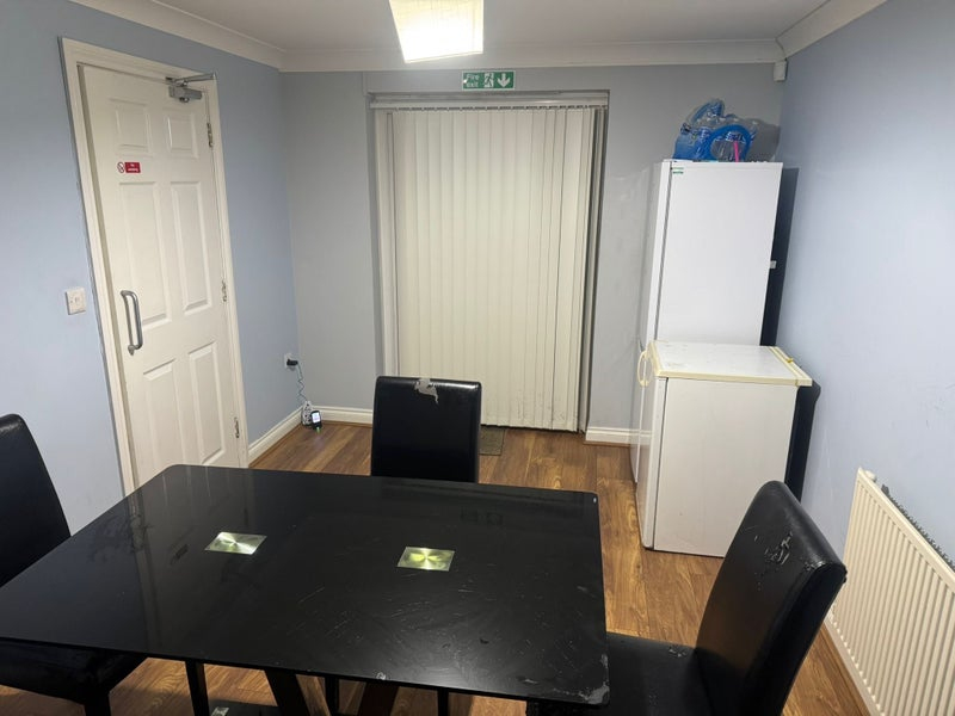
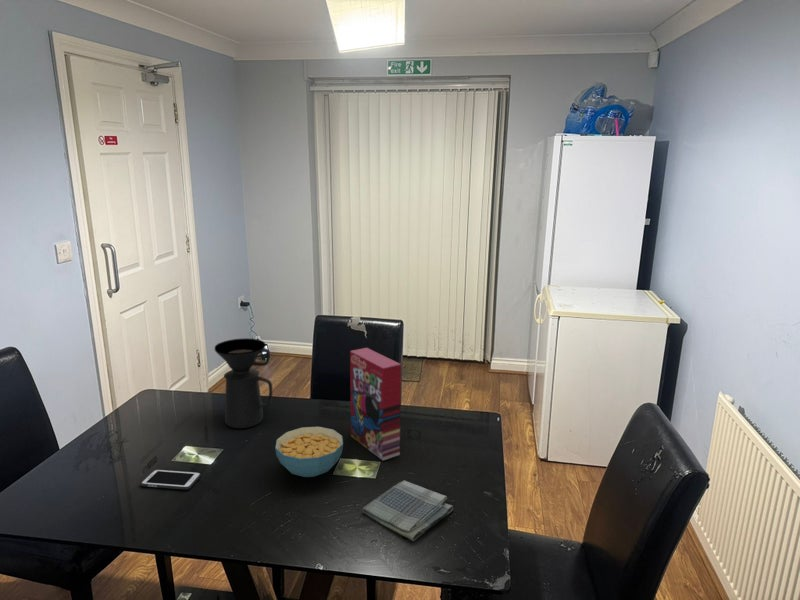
+ dish towel [361,479,454,542]
+ coffee maker [214,337,273,429]
+ cereal box [349,347,402,461]
+ cereal bowl [274,426,344,478]
+ cell phone [140,468,202,490]
